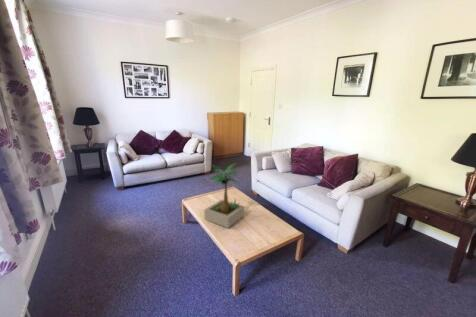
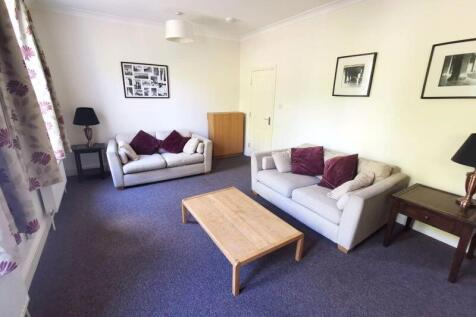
- potted plant [203,162,245,229]
